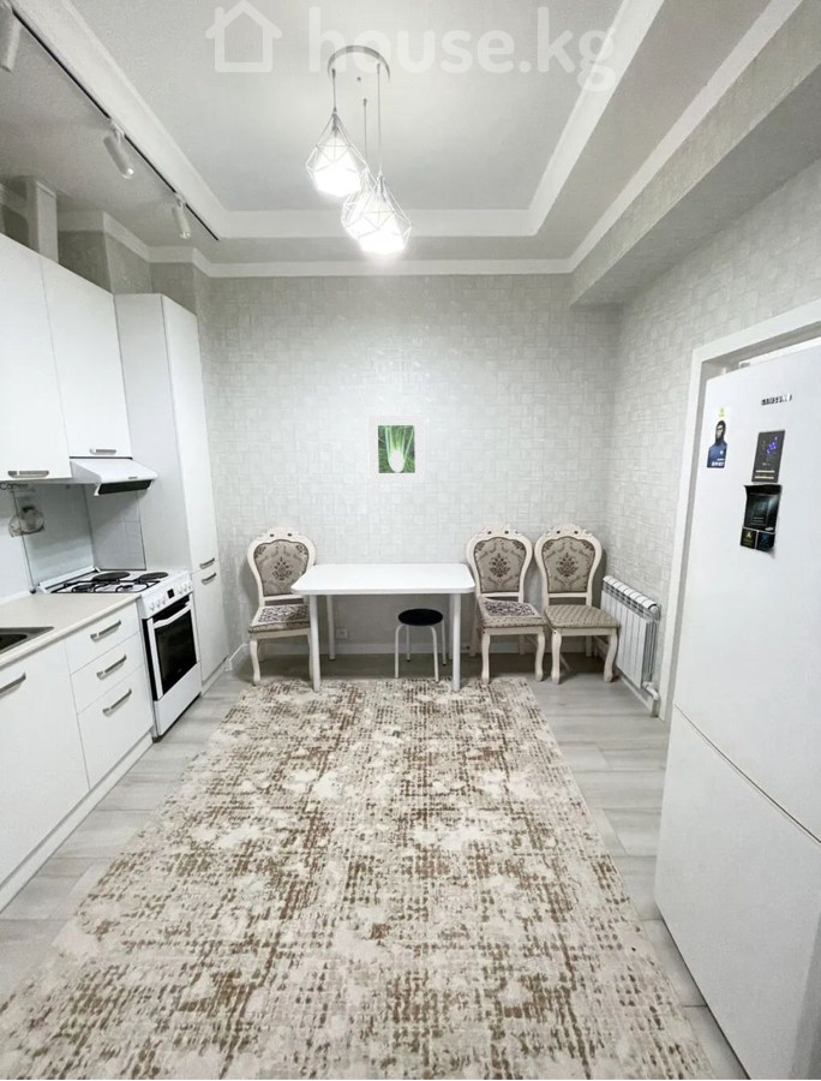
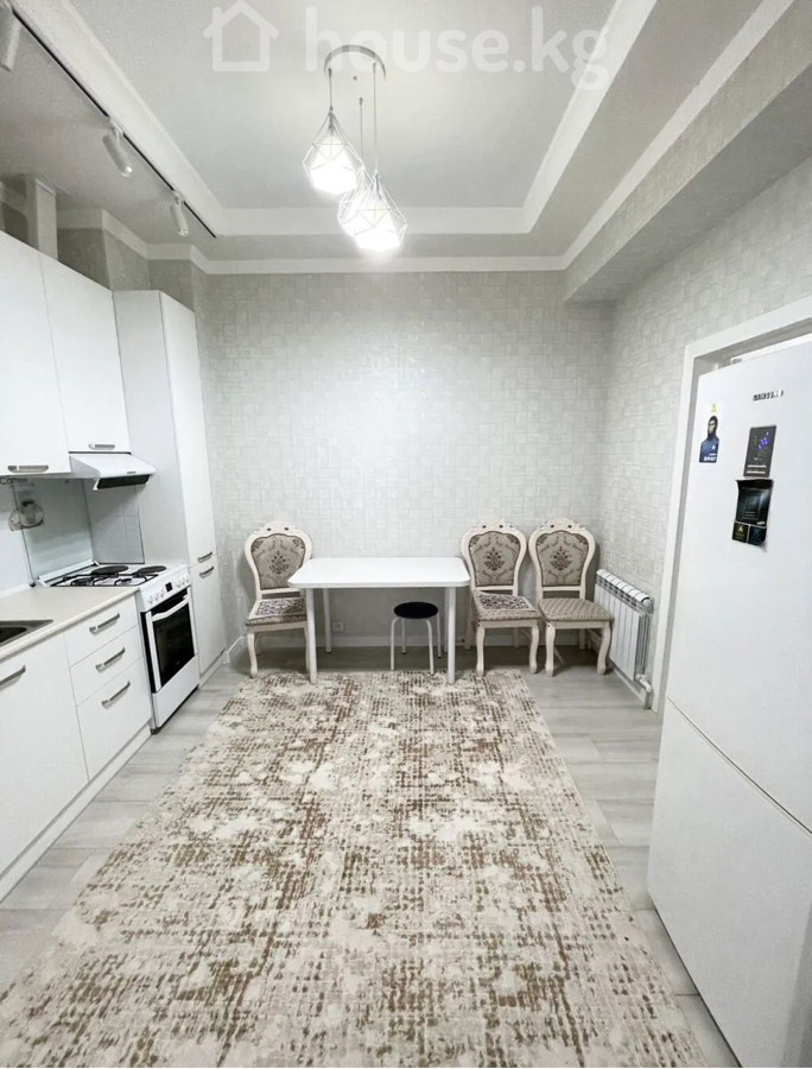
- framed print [367,414,425,484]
